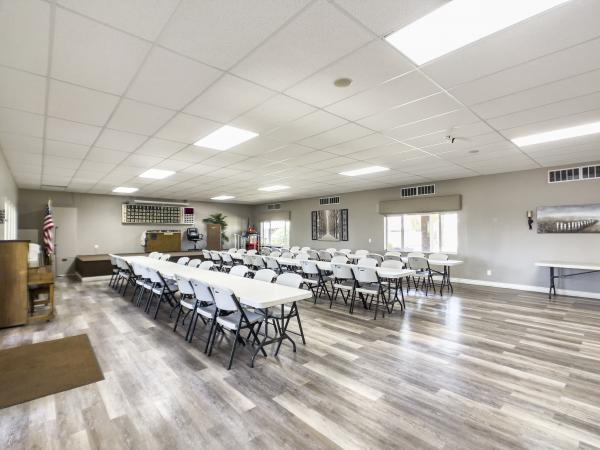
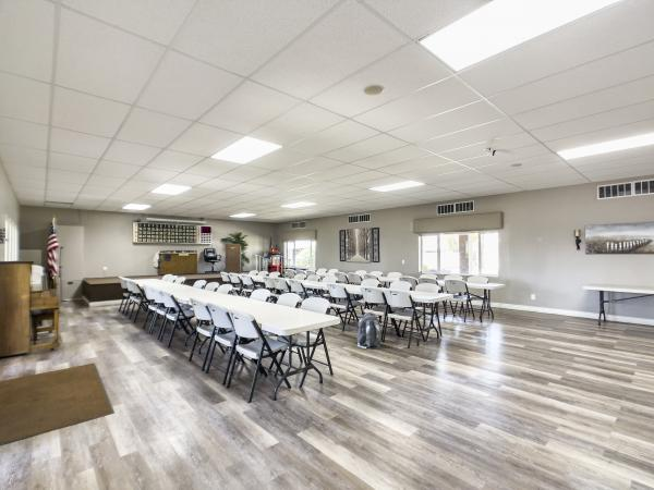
+ backpack [355,311,383,350]
